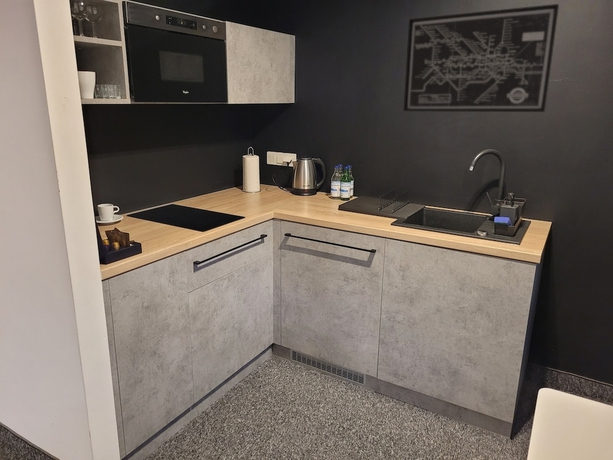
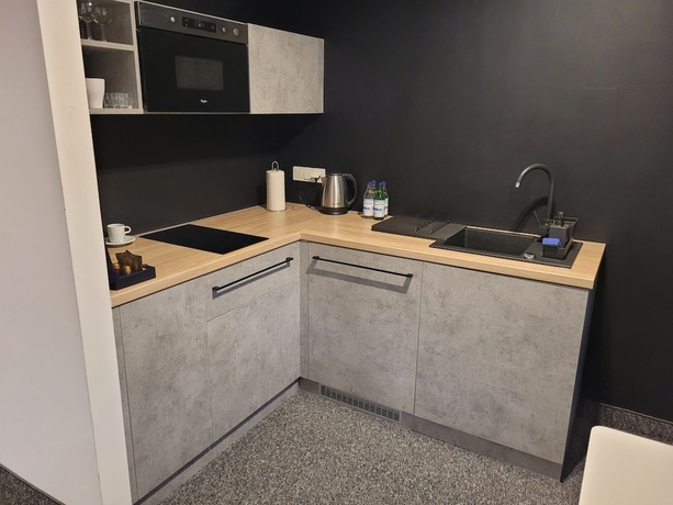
- wall art [403,3,560,113]
